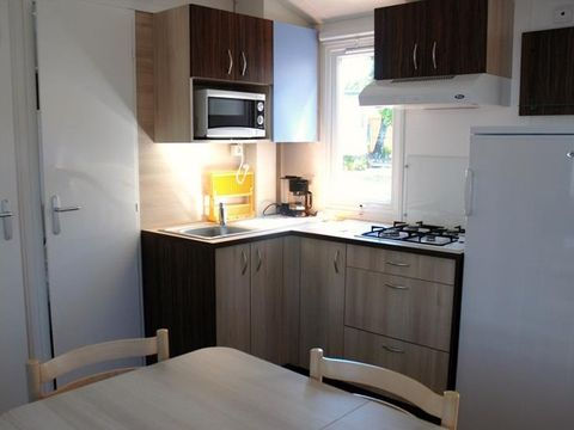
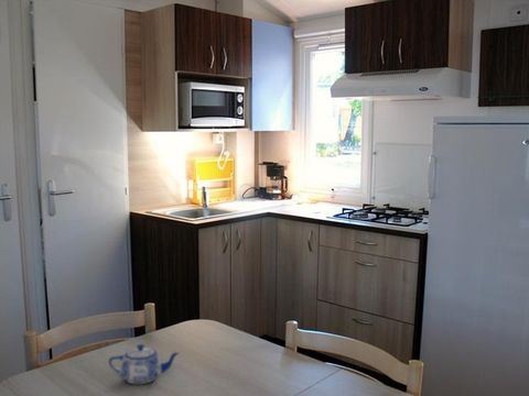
+ teapot [108,343,181,385]
